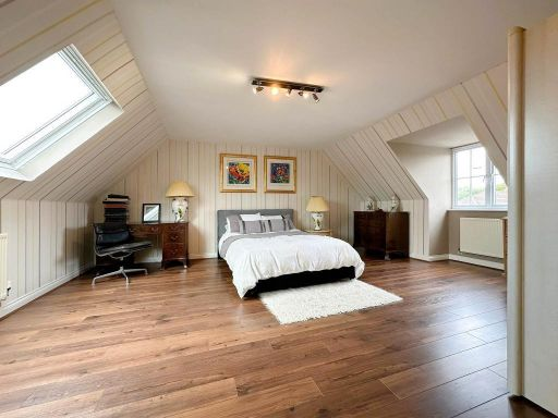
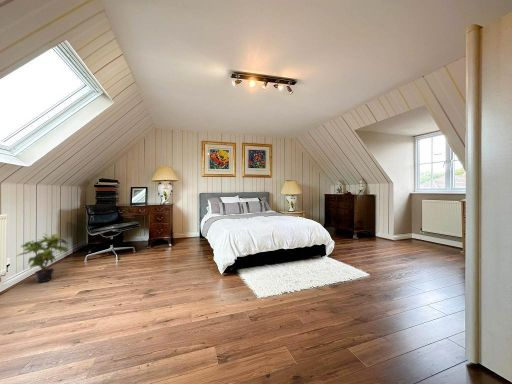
+ potted plant [14,233,70,283]
